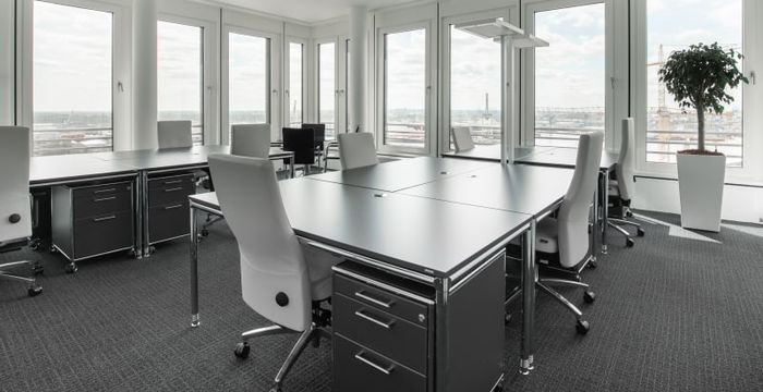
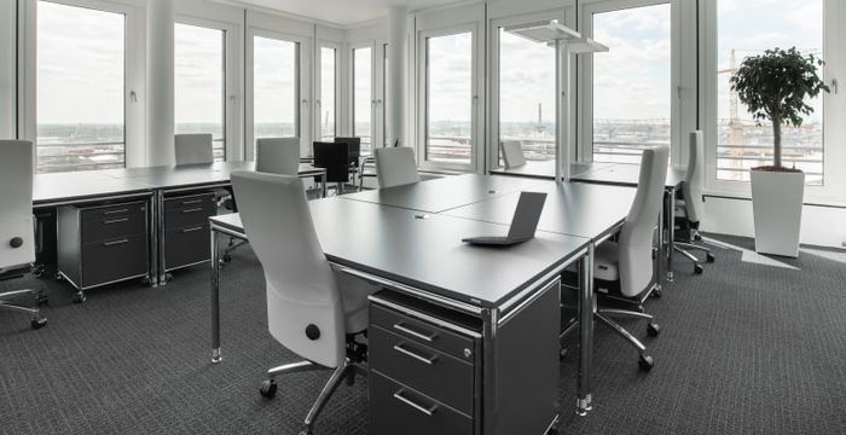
+ laptop computer [460,190,549,245]
